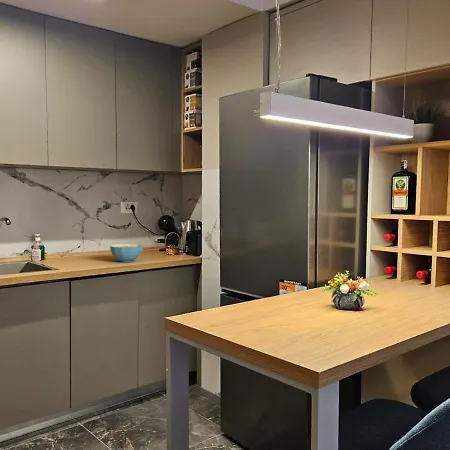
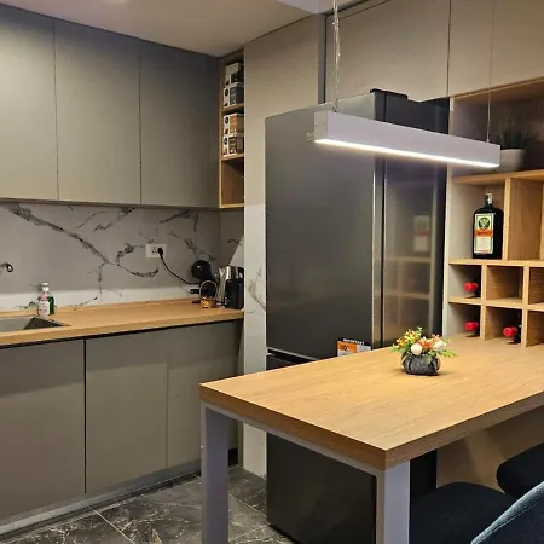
- cereal bowl [109,243,143,263]
